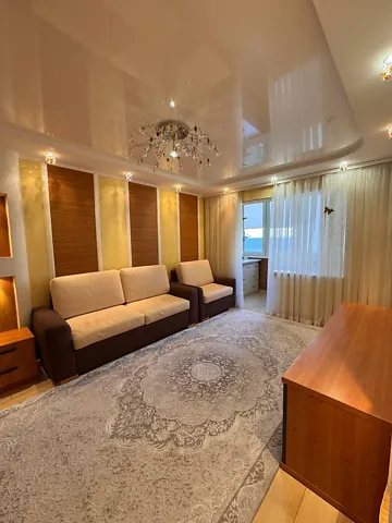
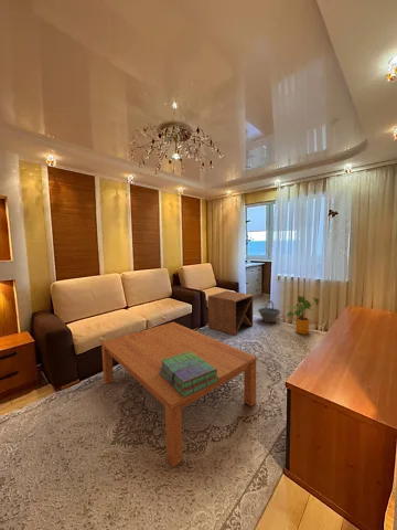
+ coffee table [100,321,258,468]
+ bucket [257,299,281,324]
+ stack of books [159,351,219,398]
+ house plant [286,295,320,336]
+ side table [207,290,254,337]
